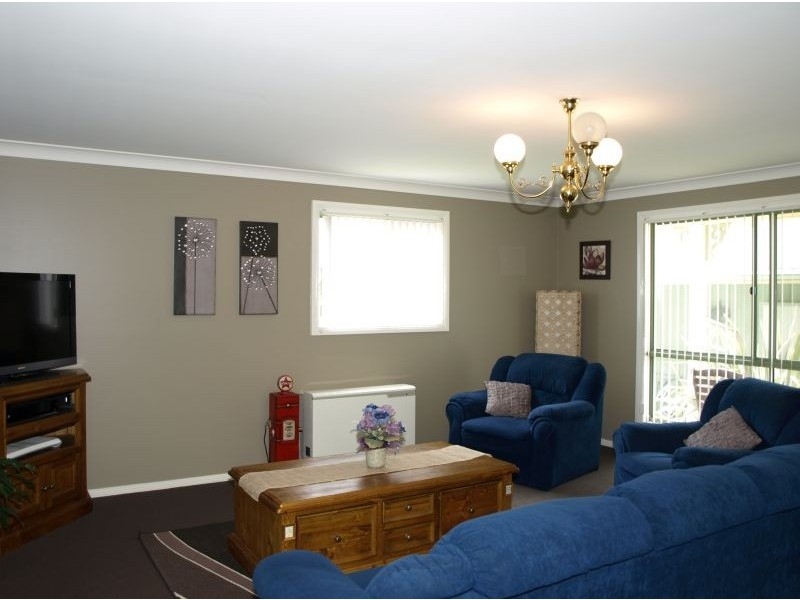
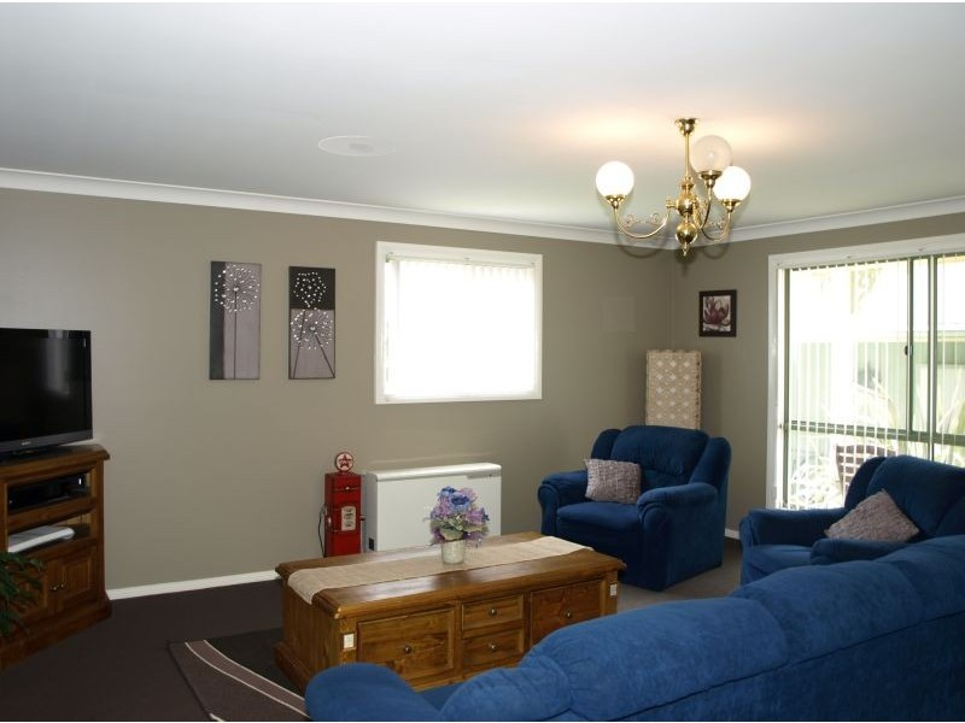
+ recessed light [317,135,398,158]
